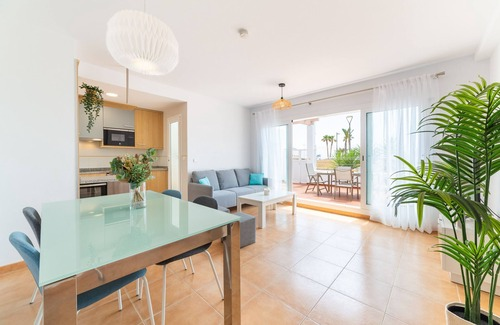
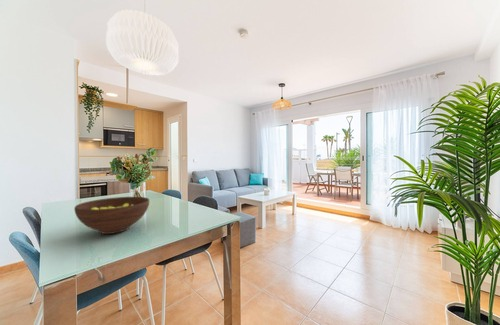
+ fruit bowl [73,196,150,235]
